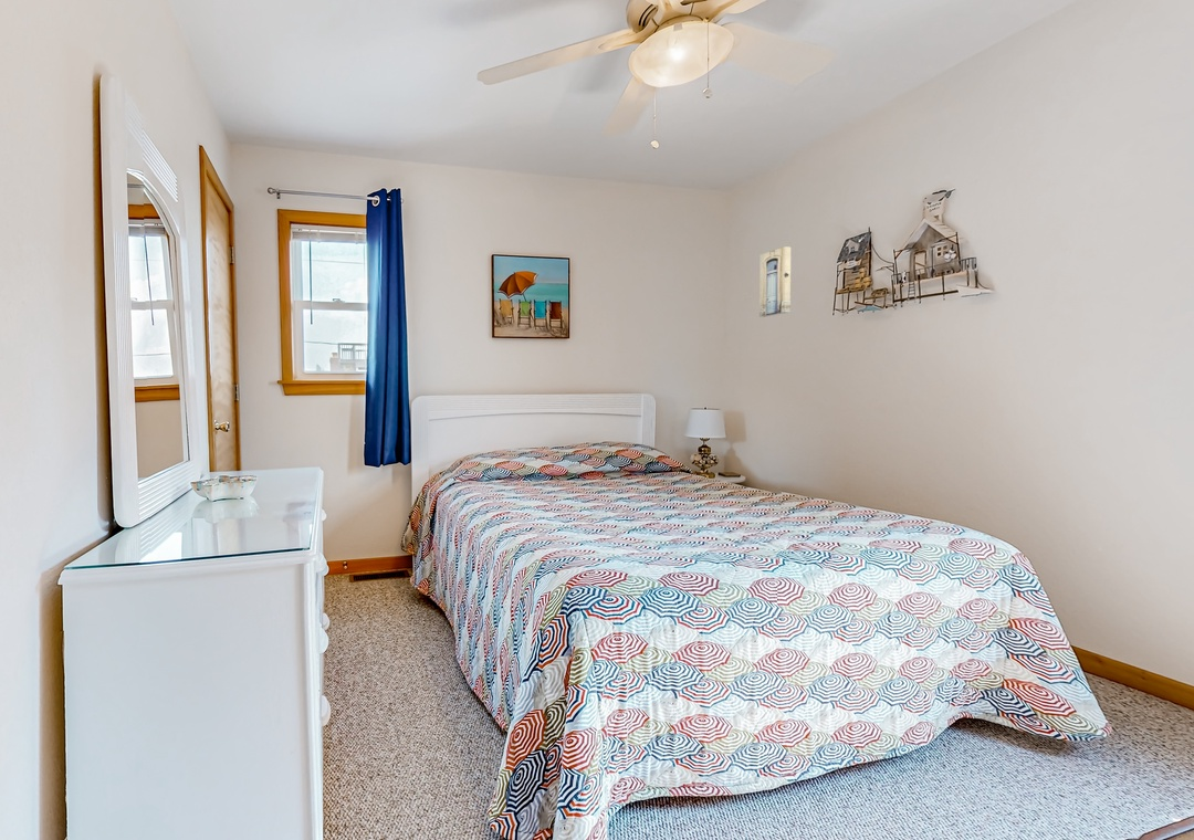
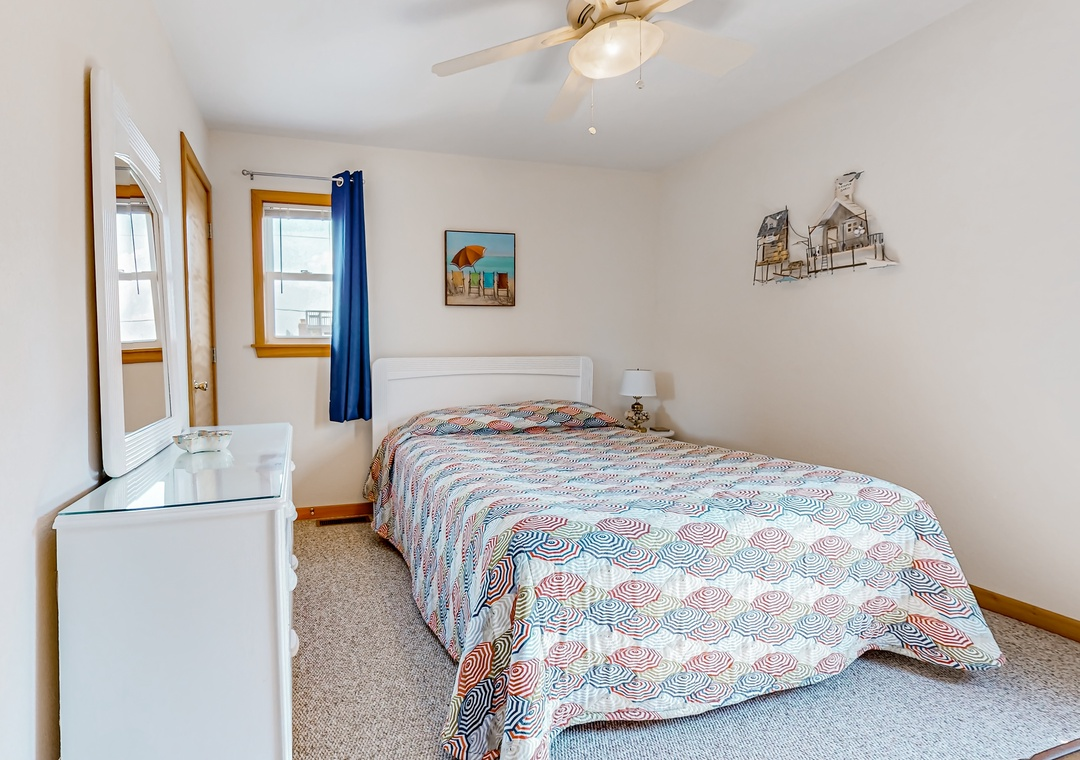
- wall art [758,245,792,318]
